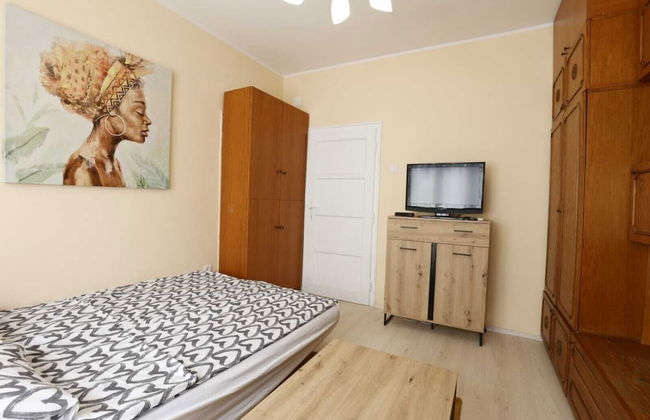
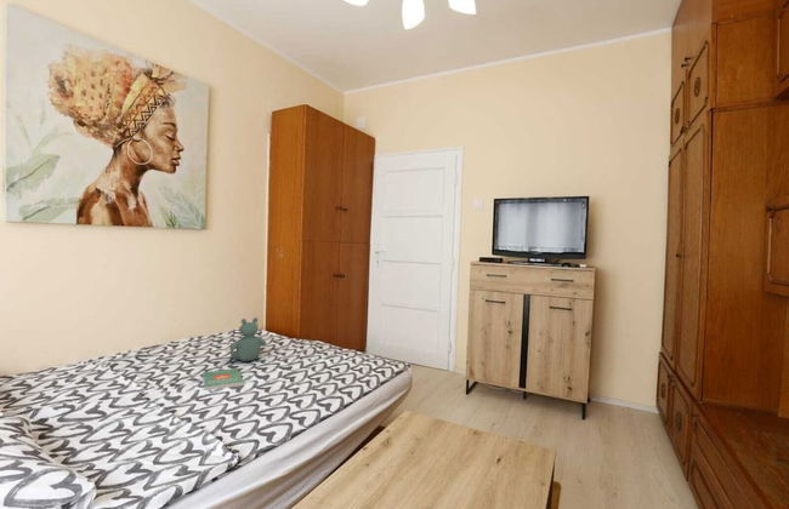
+ book [201,367,245,391]
+ stuffed bear [229,316,267,362]
